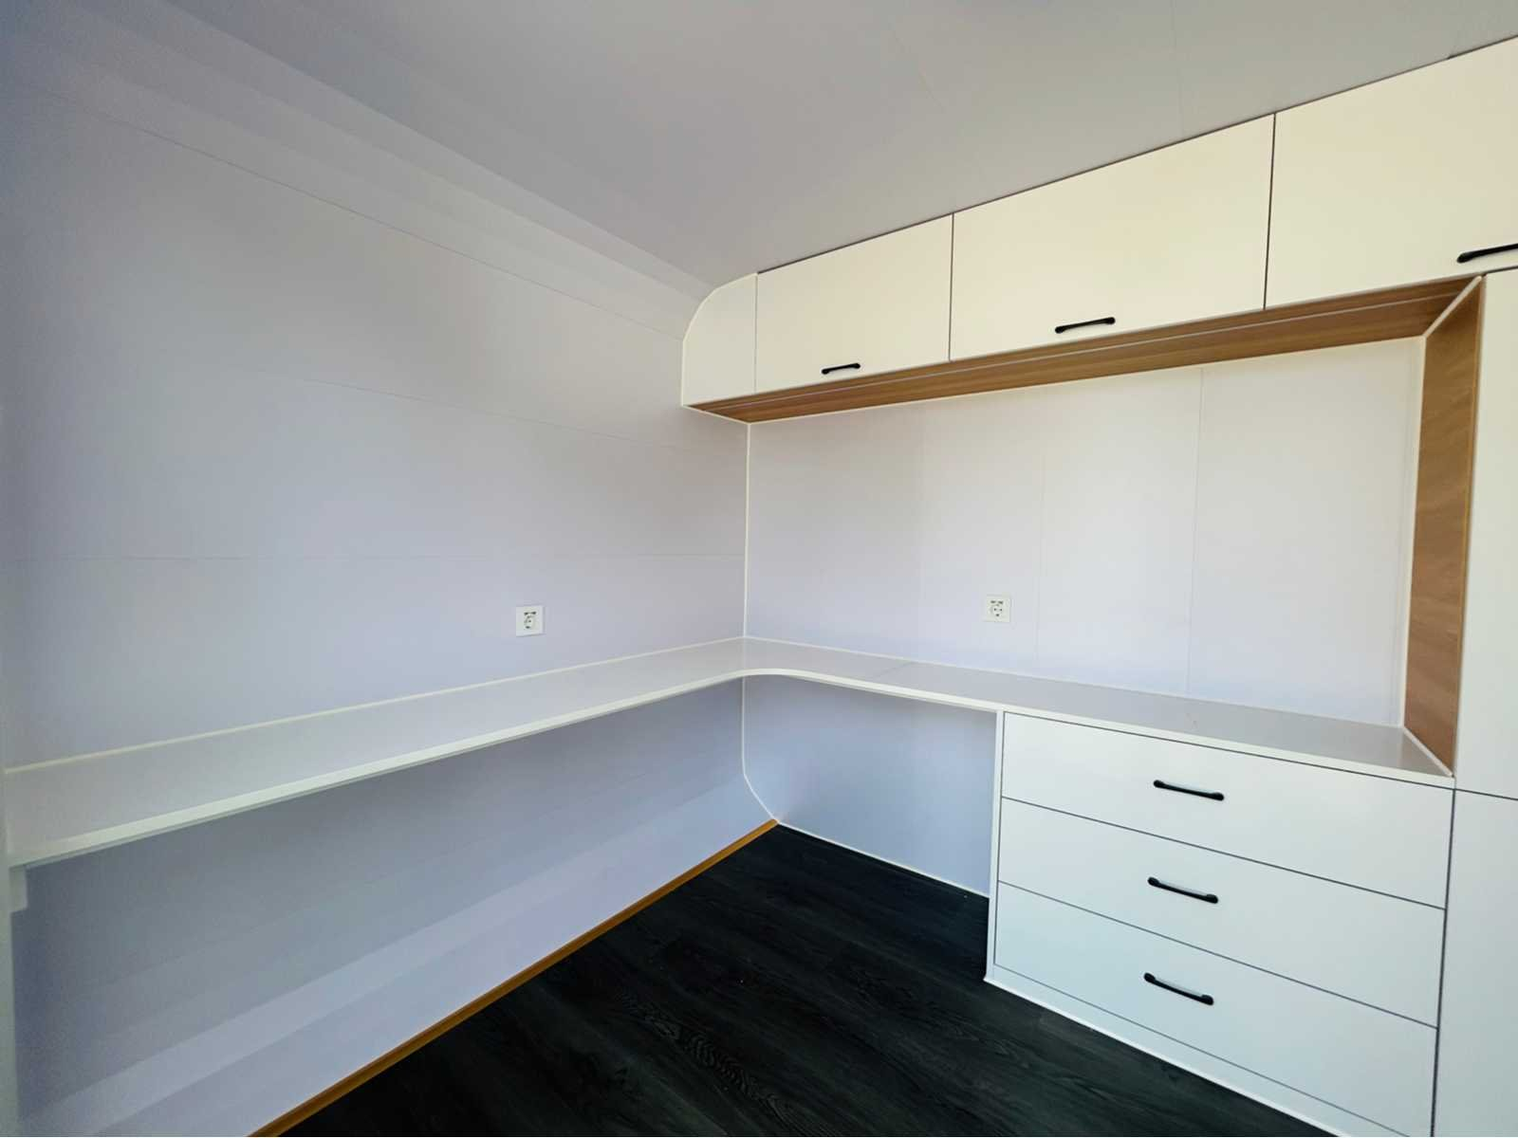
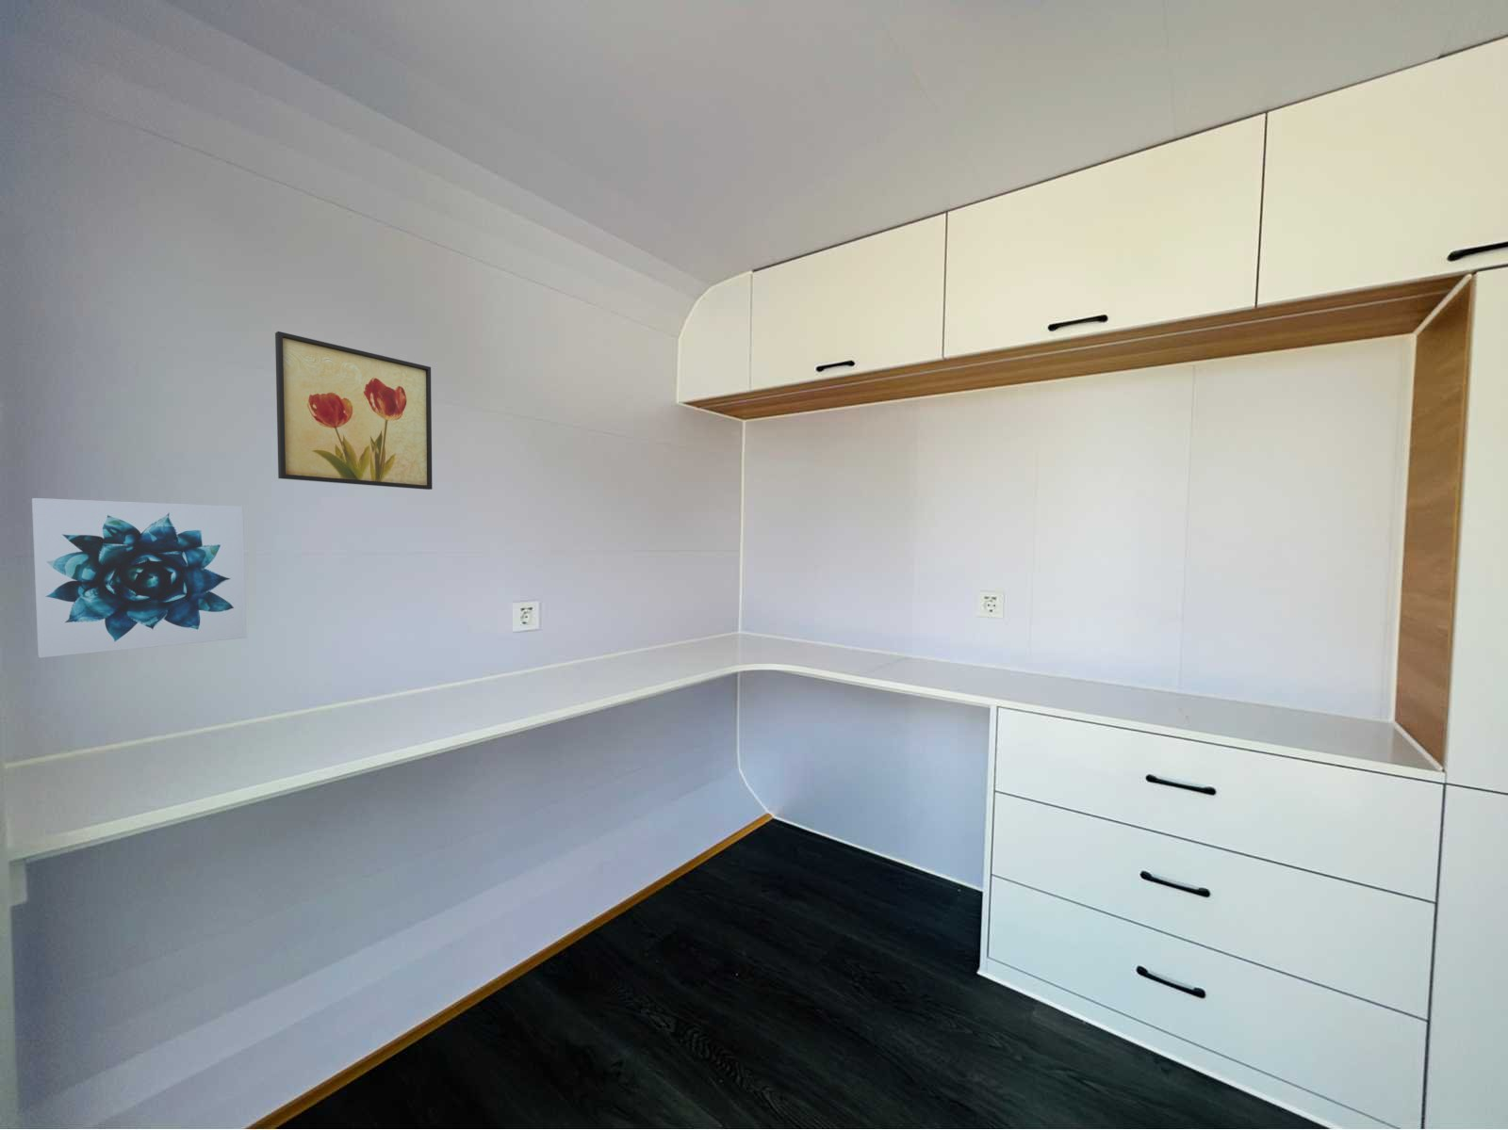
+ wall art [31,497,247,659]
+ wall art [274,330,433,490]
